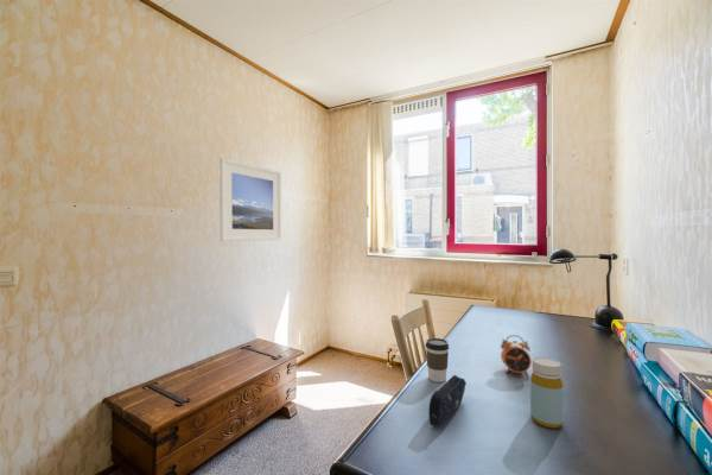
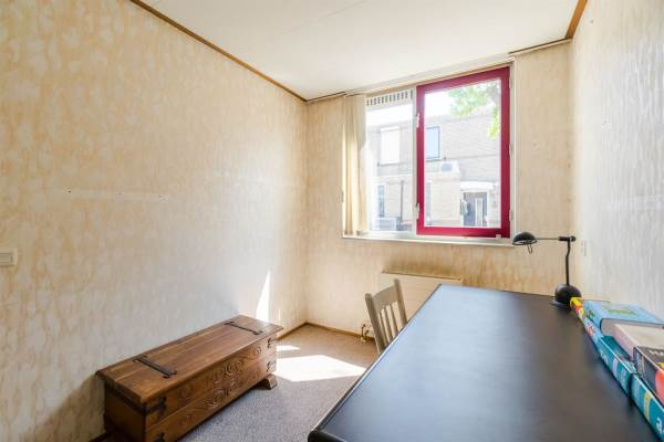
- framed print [218,157,282,242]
- pencil case [427,374,468,428]
- bottle [529,356,564,429]
- coffee cup [425,337,450,384]
- alarm clock [500,334,533,378]
